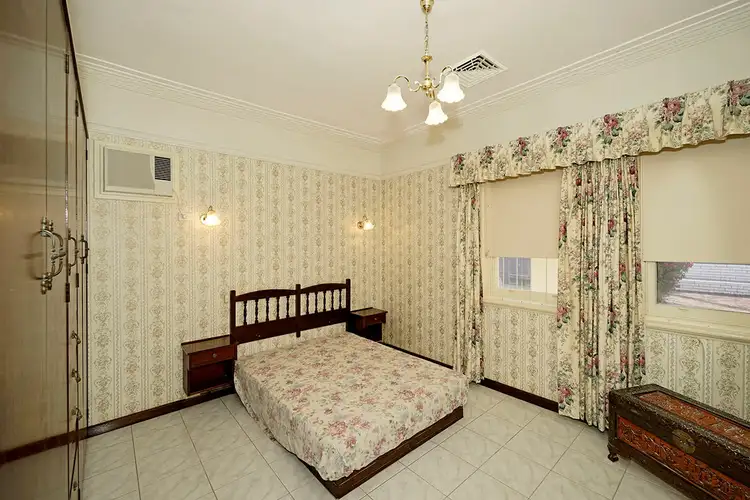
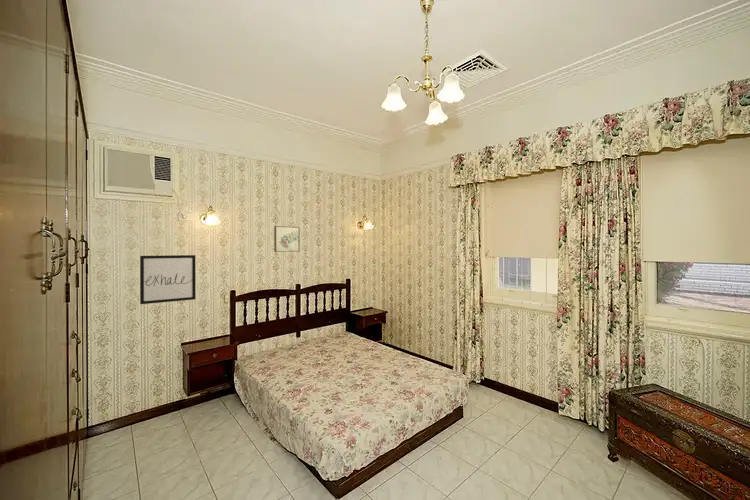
+ wall art [139,254,196,305]
+ wall art [273,225,301,253]
